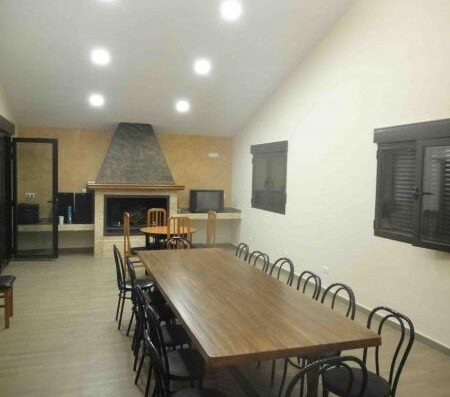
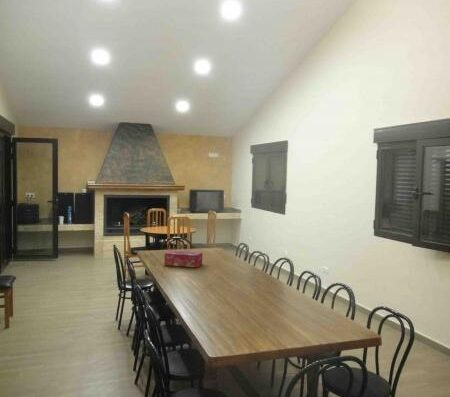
+ tissue box [163,250,203,268]
